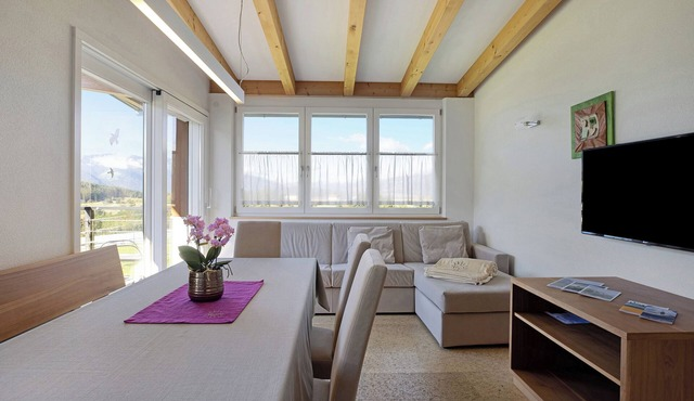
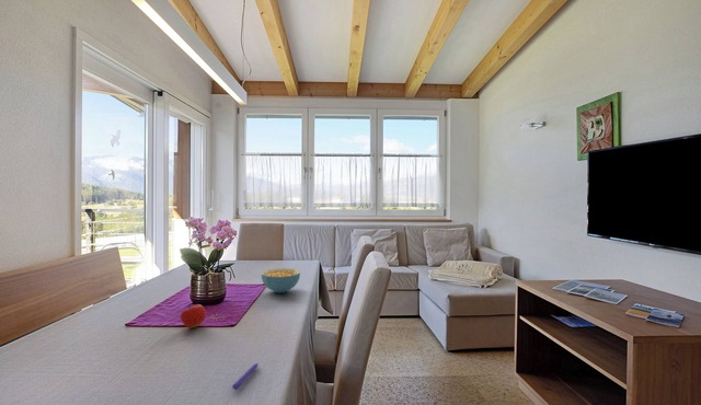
+ cereal bowl [261,267,301,294]
+ pen [231,362,260,391]
+ fruit [180,302,207,328]
